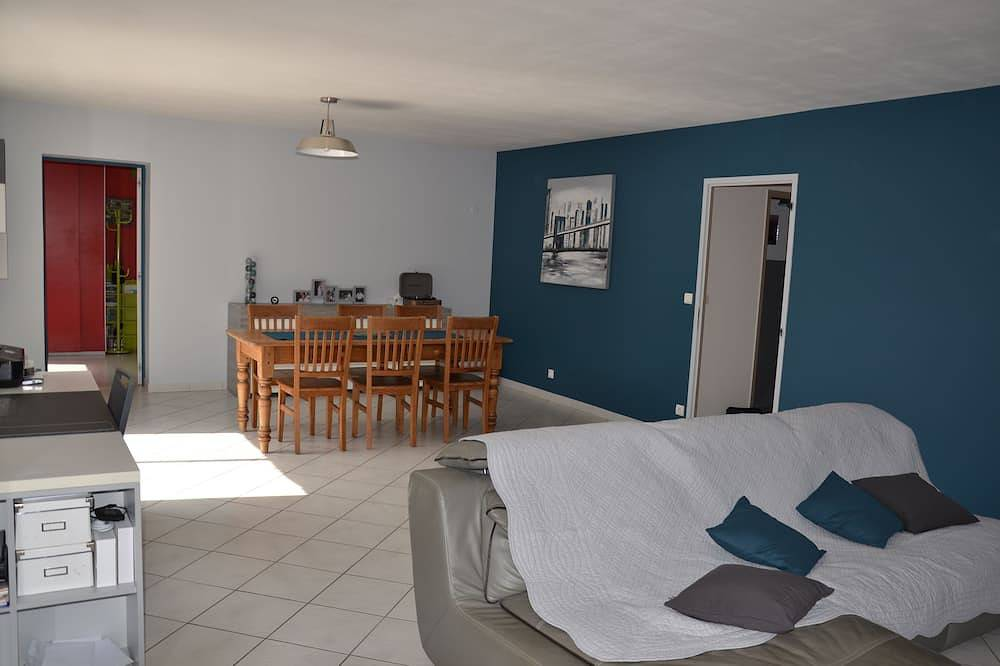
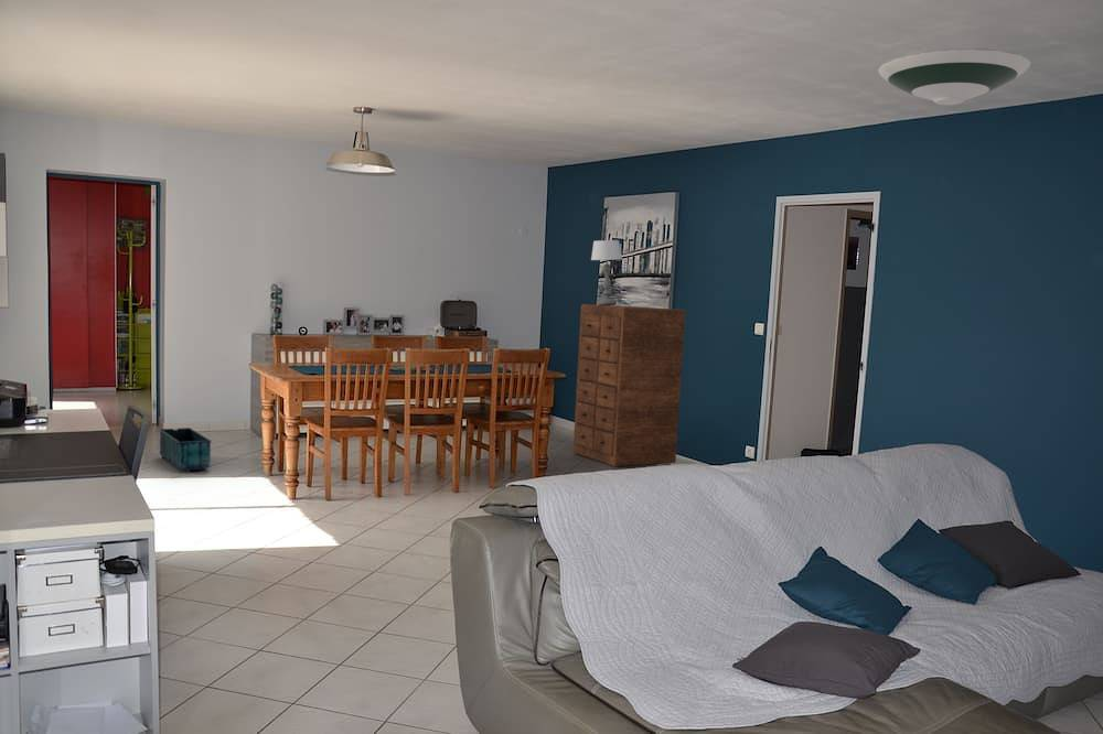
+ dresser [572,303,686,468]
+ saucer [877,47,1031,106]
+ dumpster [159,427,212,473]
+ table lamp [590,239,623,305]
